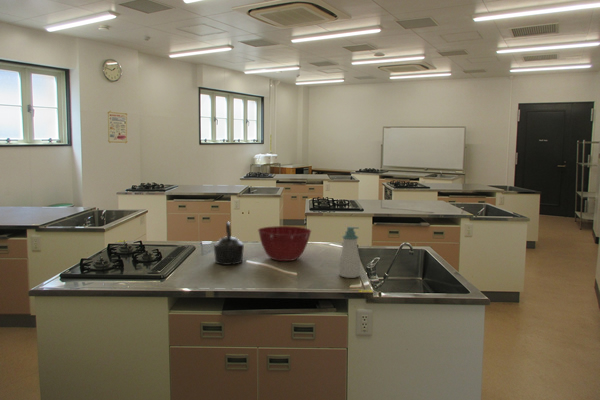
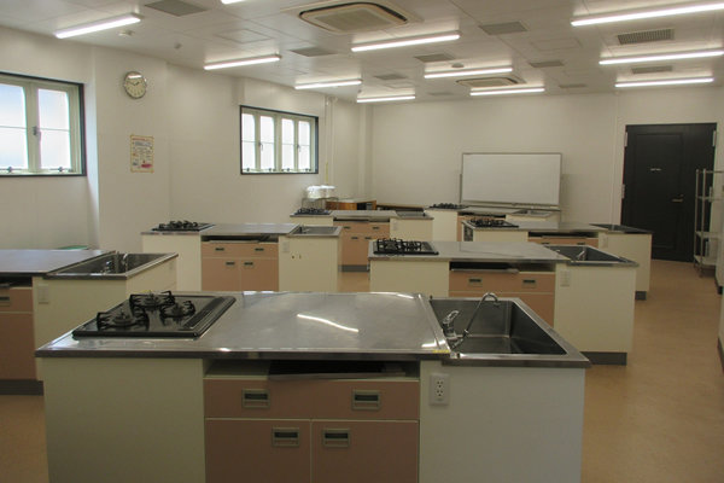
- mixing bowl [257,225,312,262]
- kettle [213,221,245,266]
- soap bottle [338,226,361,279]
